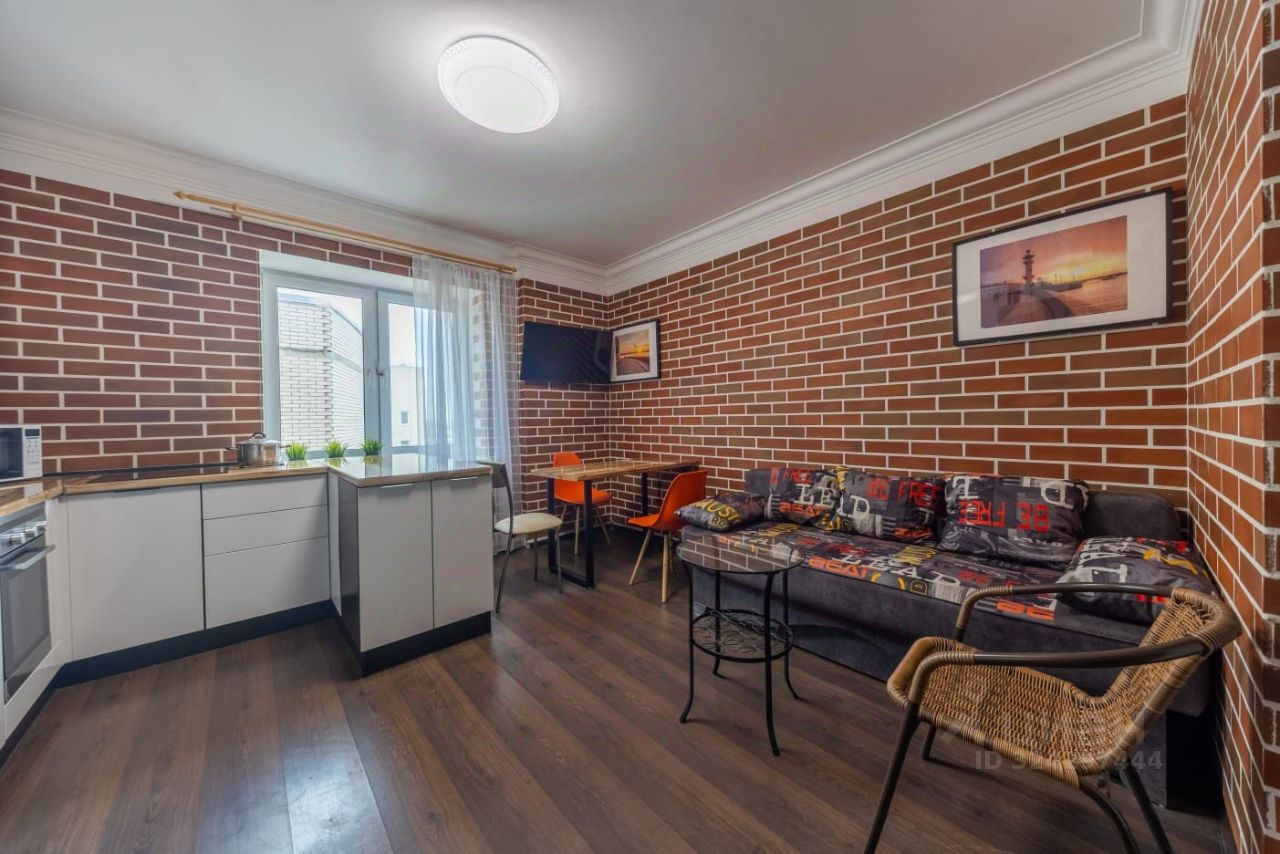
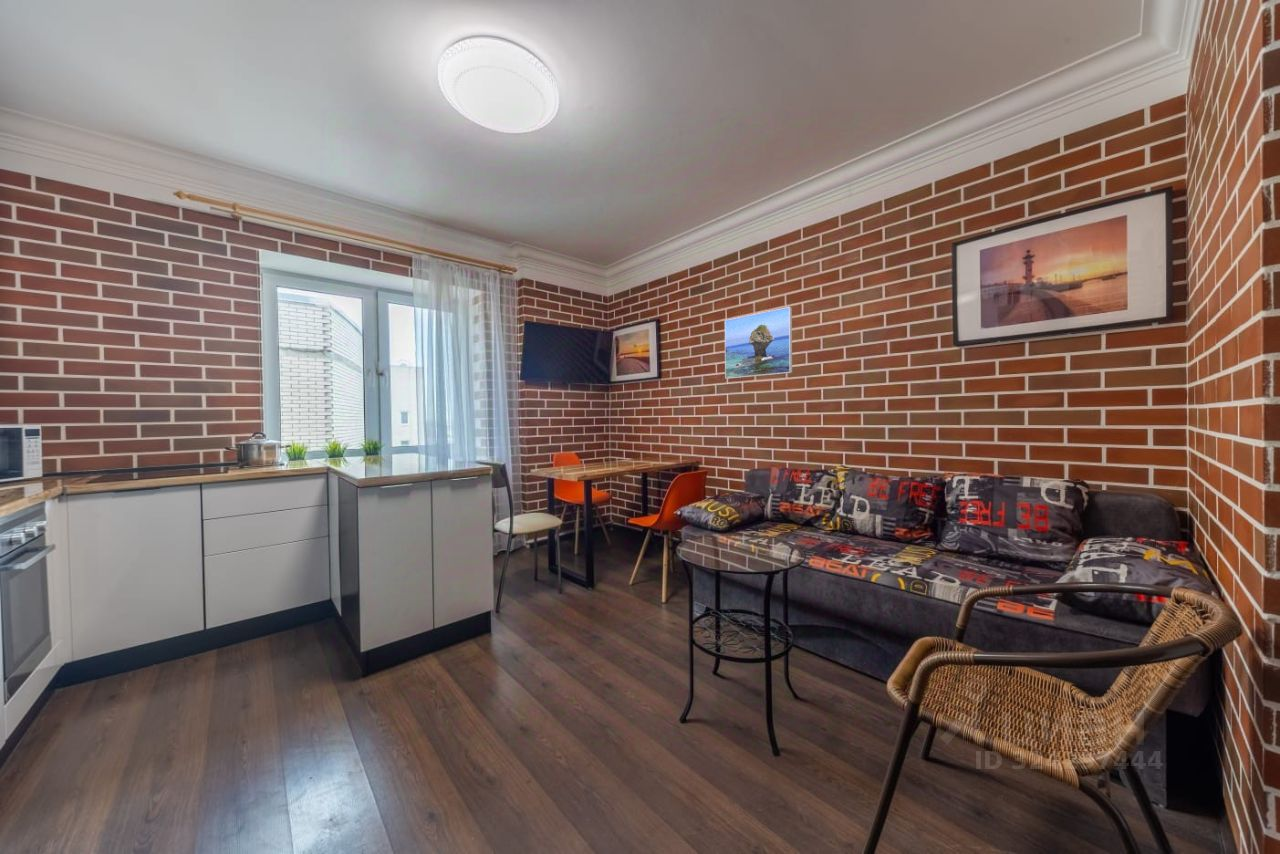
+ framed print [724,306,793,380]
